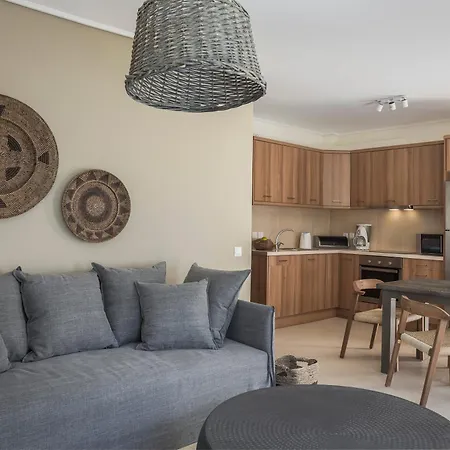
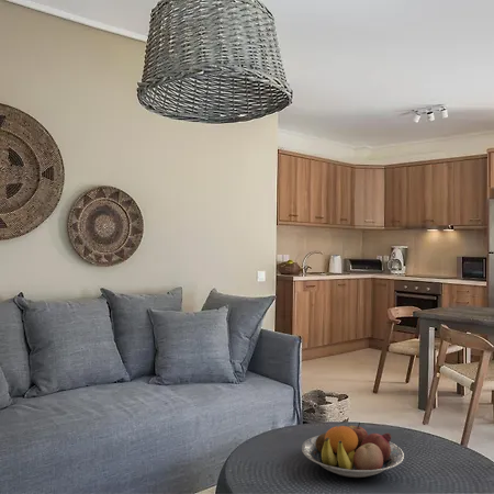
+ fruit bowl [301,422,405,479]
